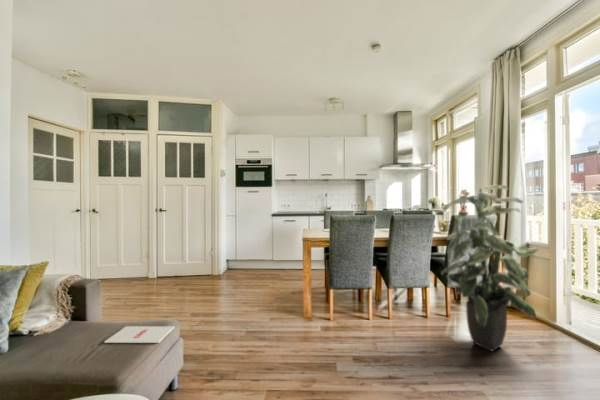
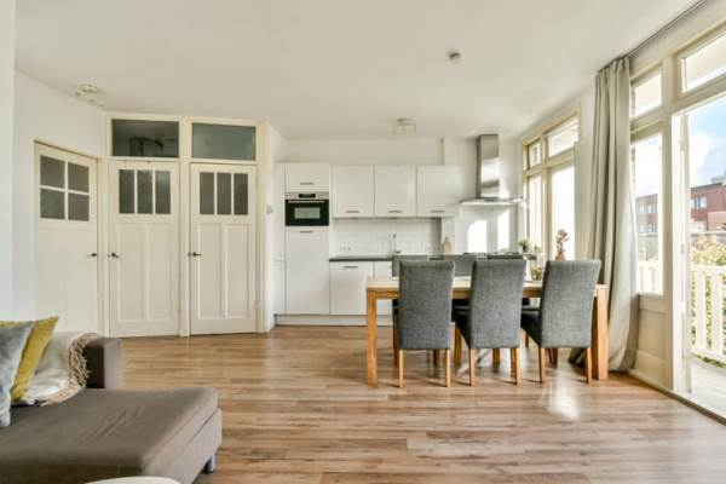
- magazine [104,325,176,344]
- indoor plant [440,184,540,352]
